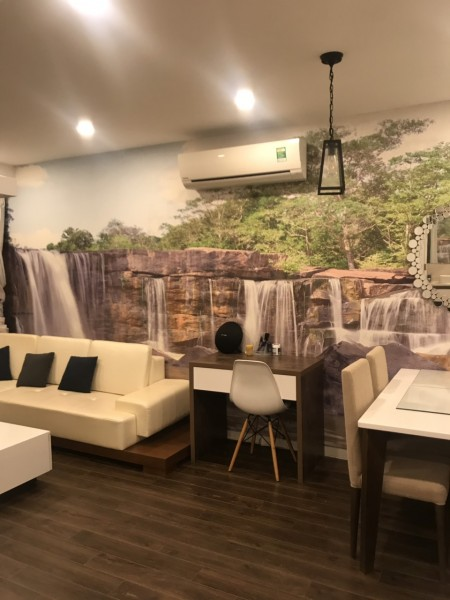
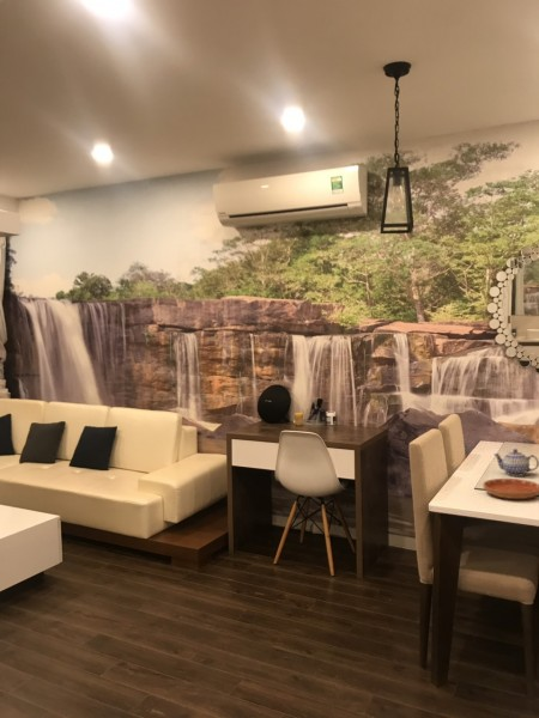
+ saucer [482,477,539,500]
+ teapot [492,448,539,477]
